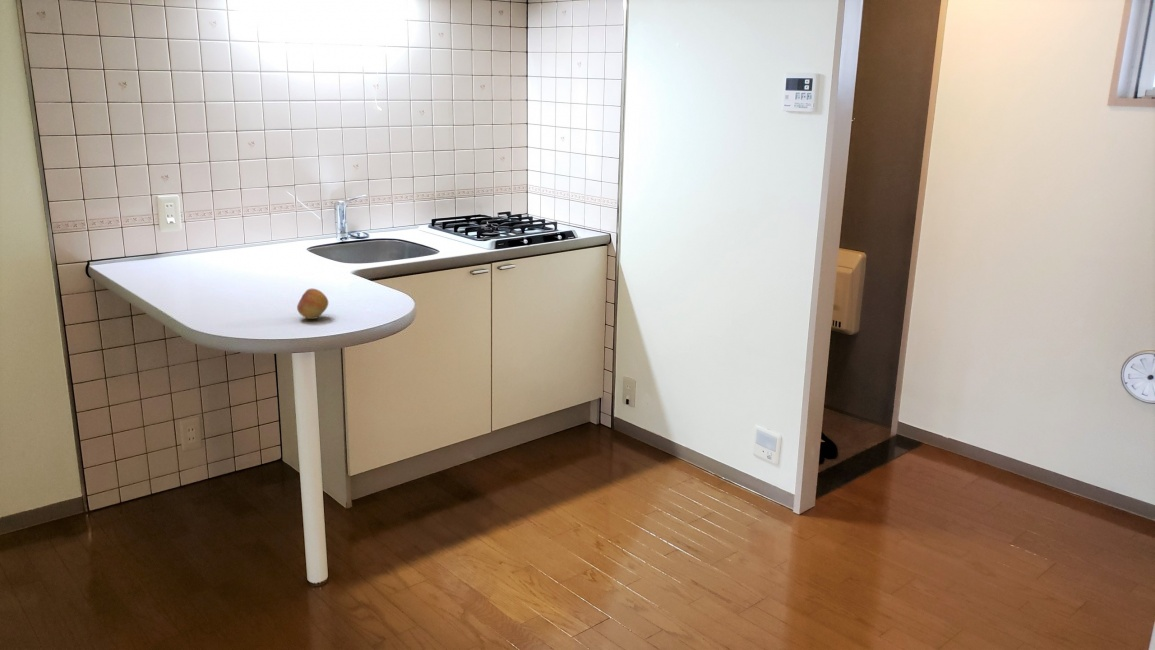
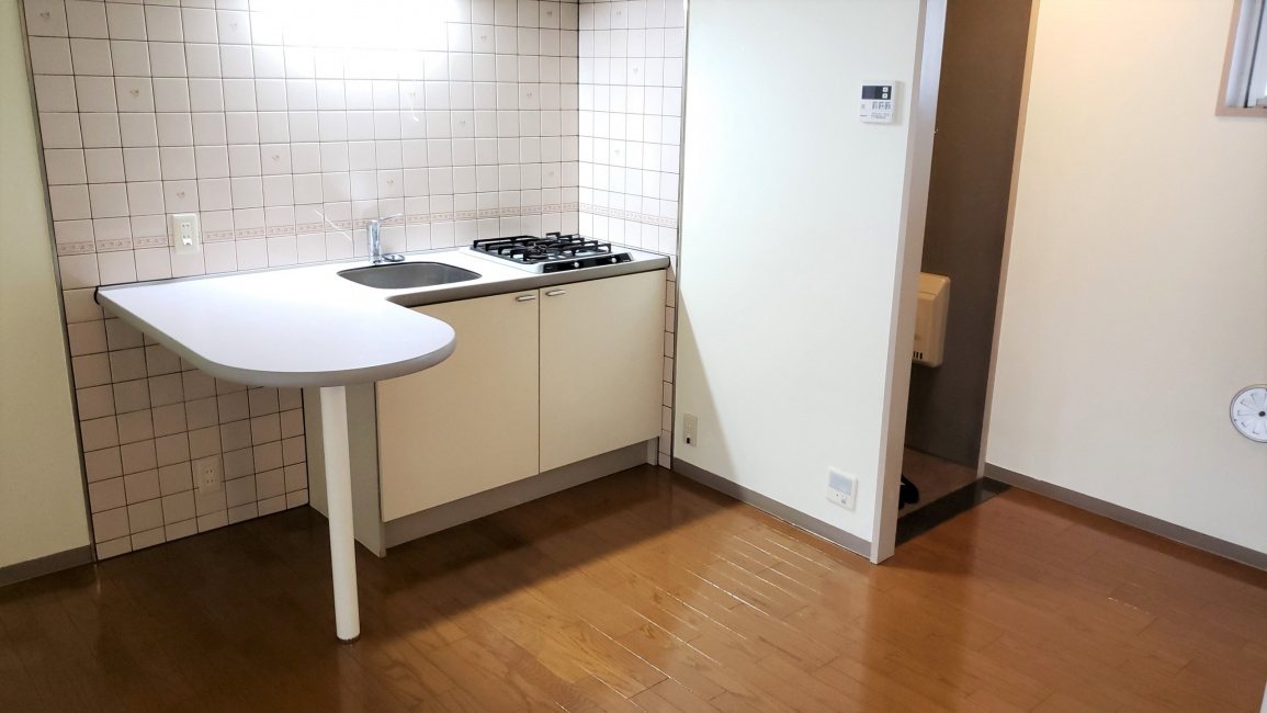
- fruit [296,288,329,320]
